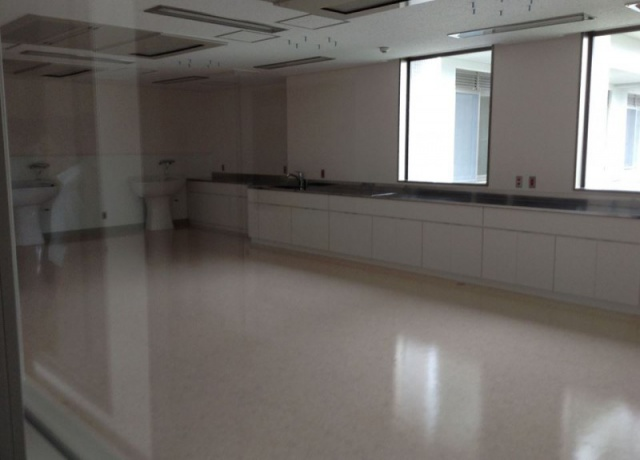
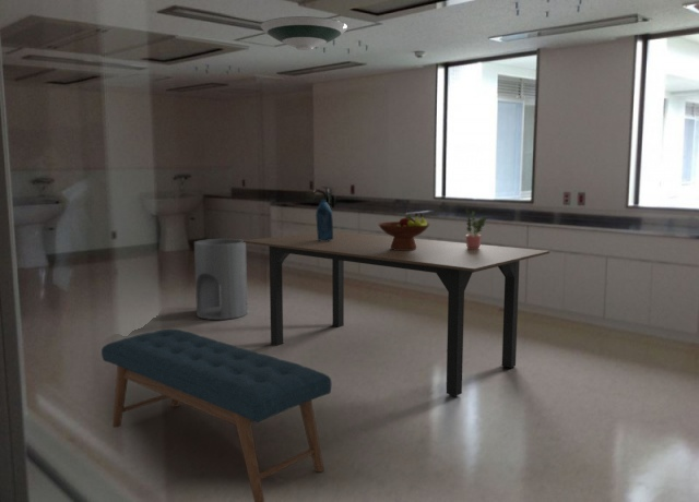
+ dining table [242,230,550,397]
+ bottle [315,199,334,241]
+ fruit bowl [377,212,431,250]
+ trash can [193,238,248,321]
+ potted plant [464,207,489,249]
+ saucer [260,15,348,51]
+ bench [100,328,332,502]
